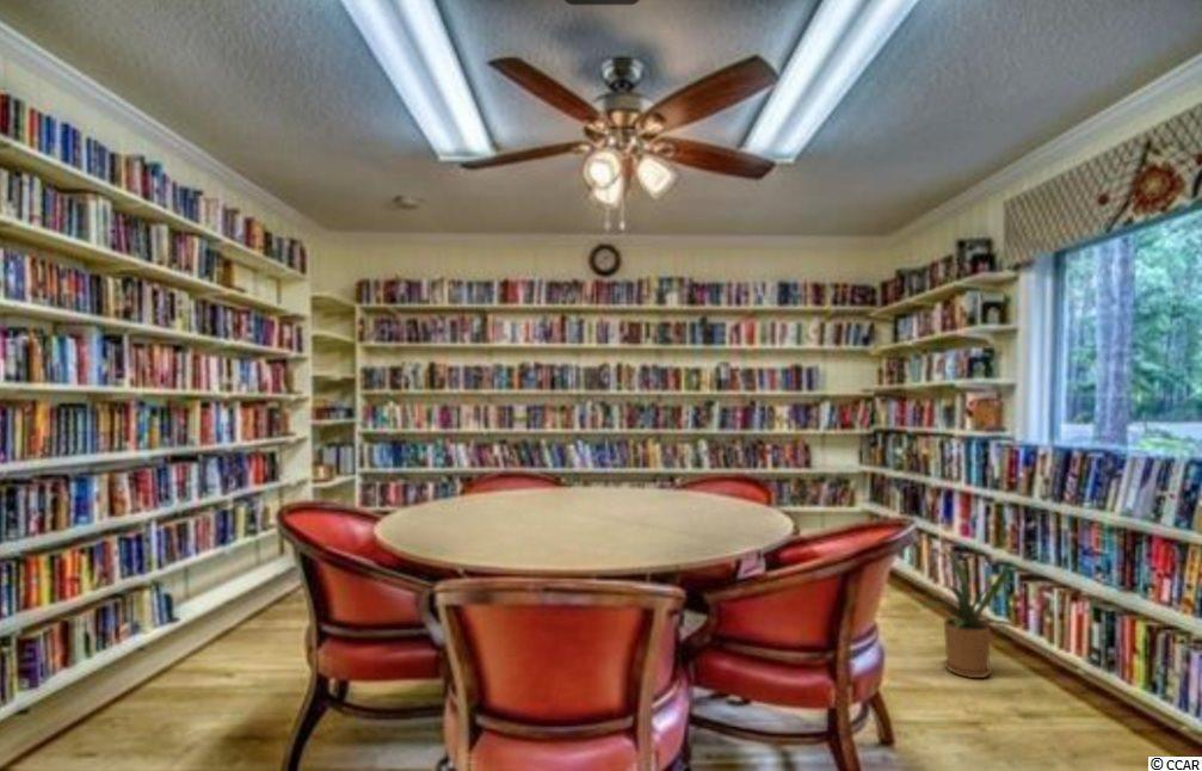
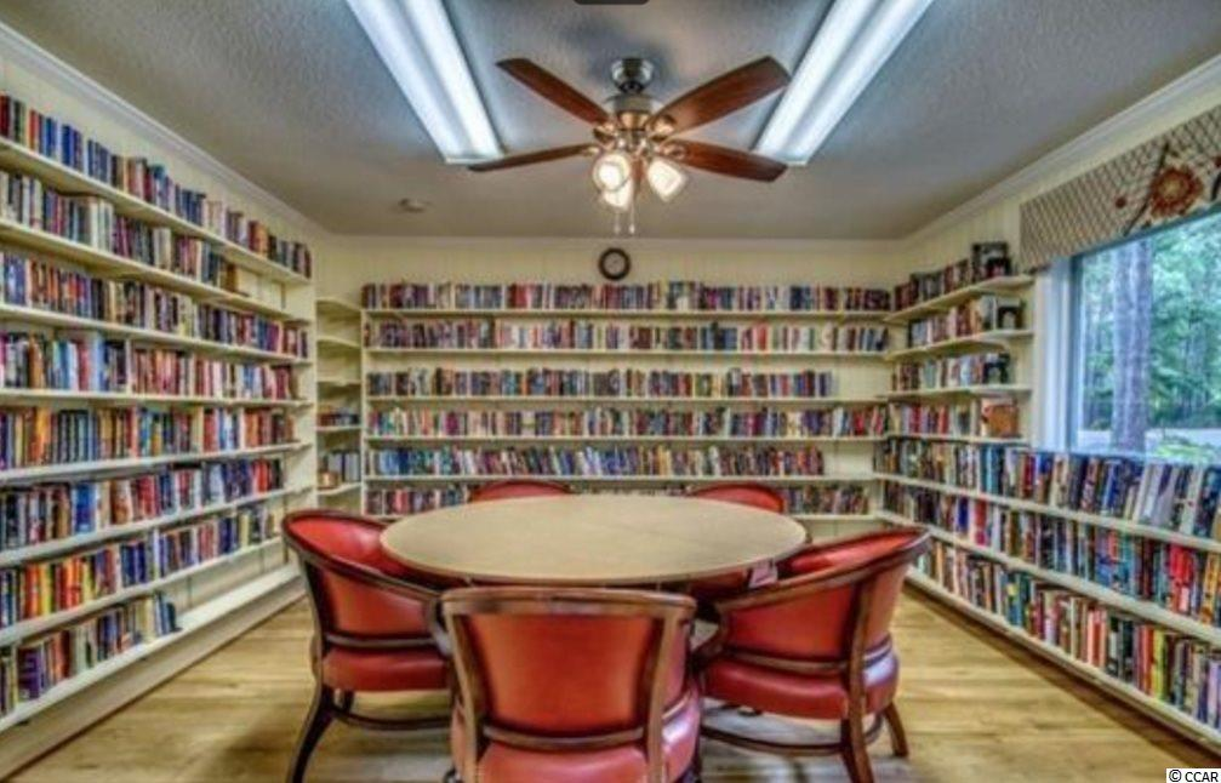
- house plant [908,544,1022,679]
